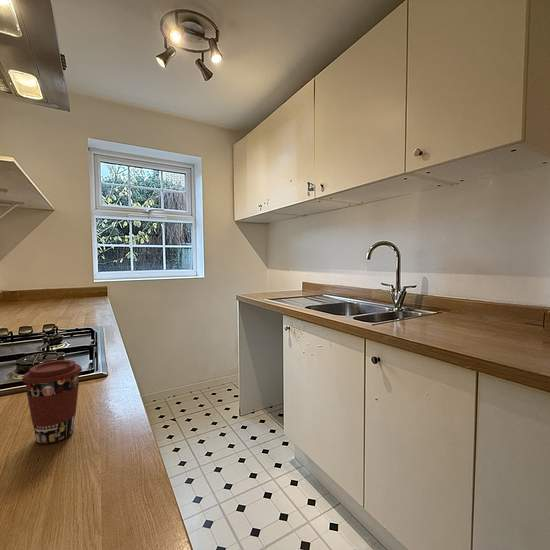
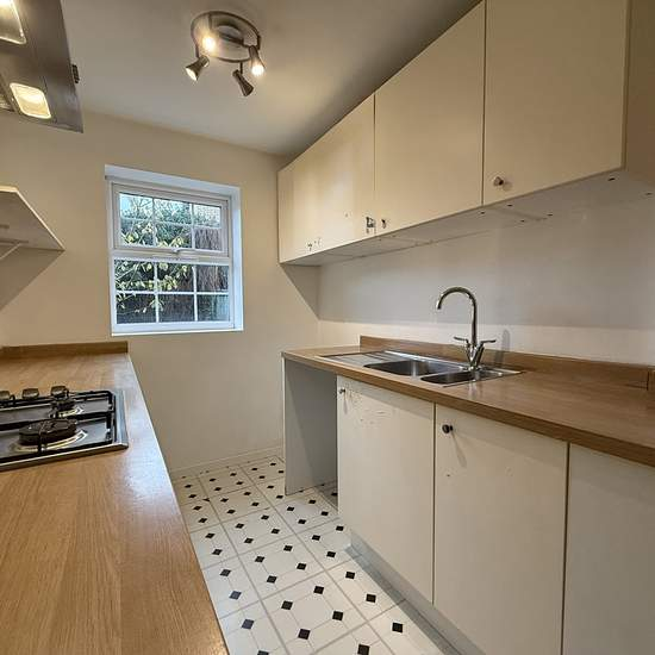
- coffee cup [21,359,83,444]
